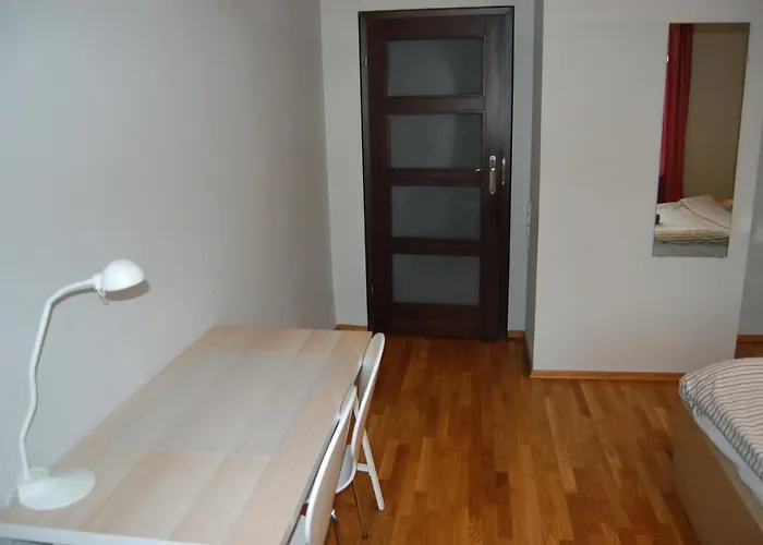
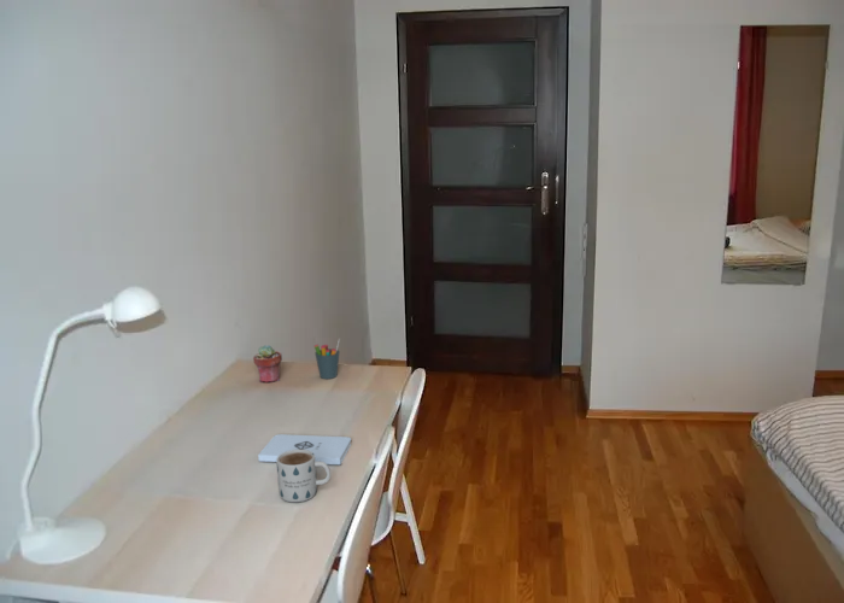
+ pen holder [313,338,341,380]
+ potted succulent [252,344,283,384]
+ notepad [257,433,352,466]
+ mug [276,450,332,503]
